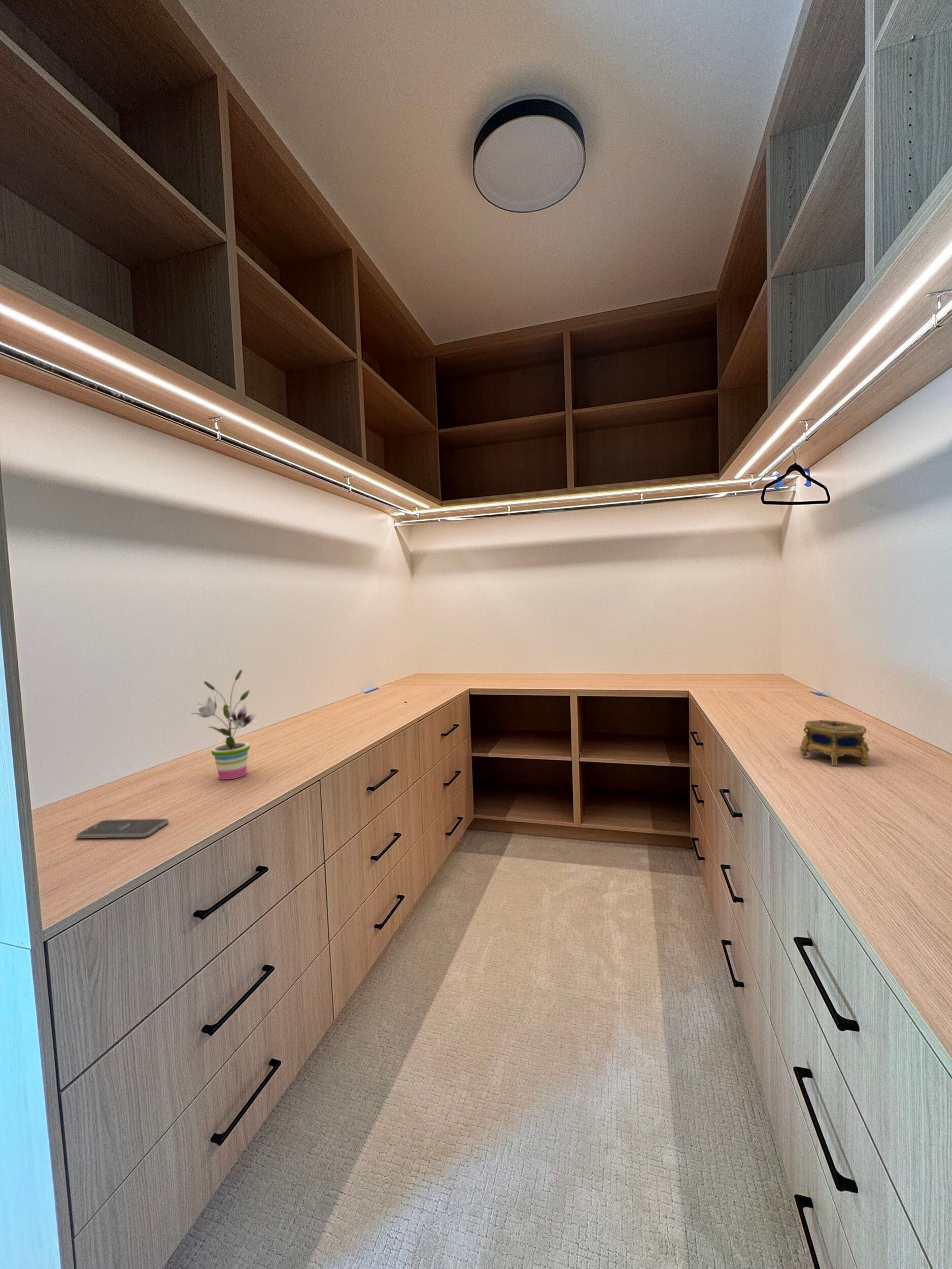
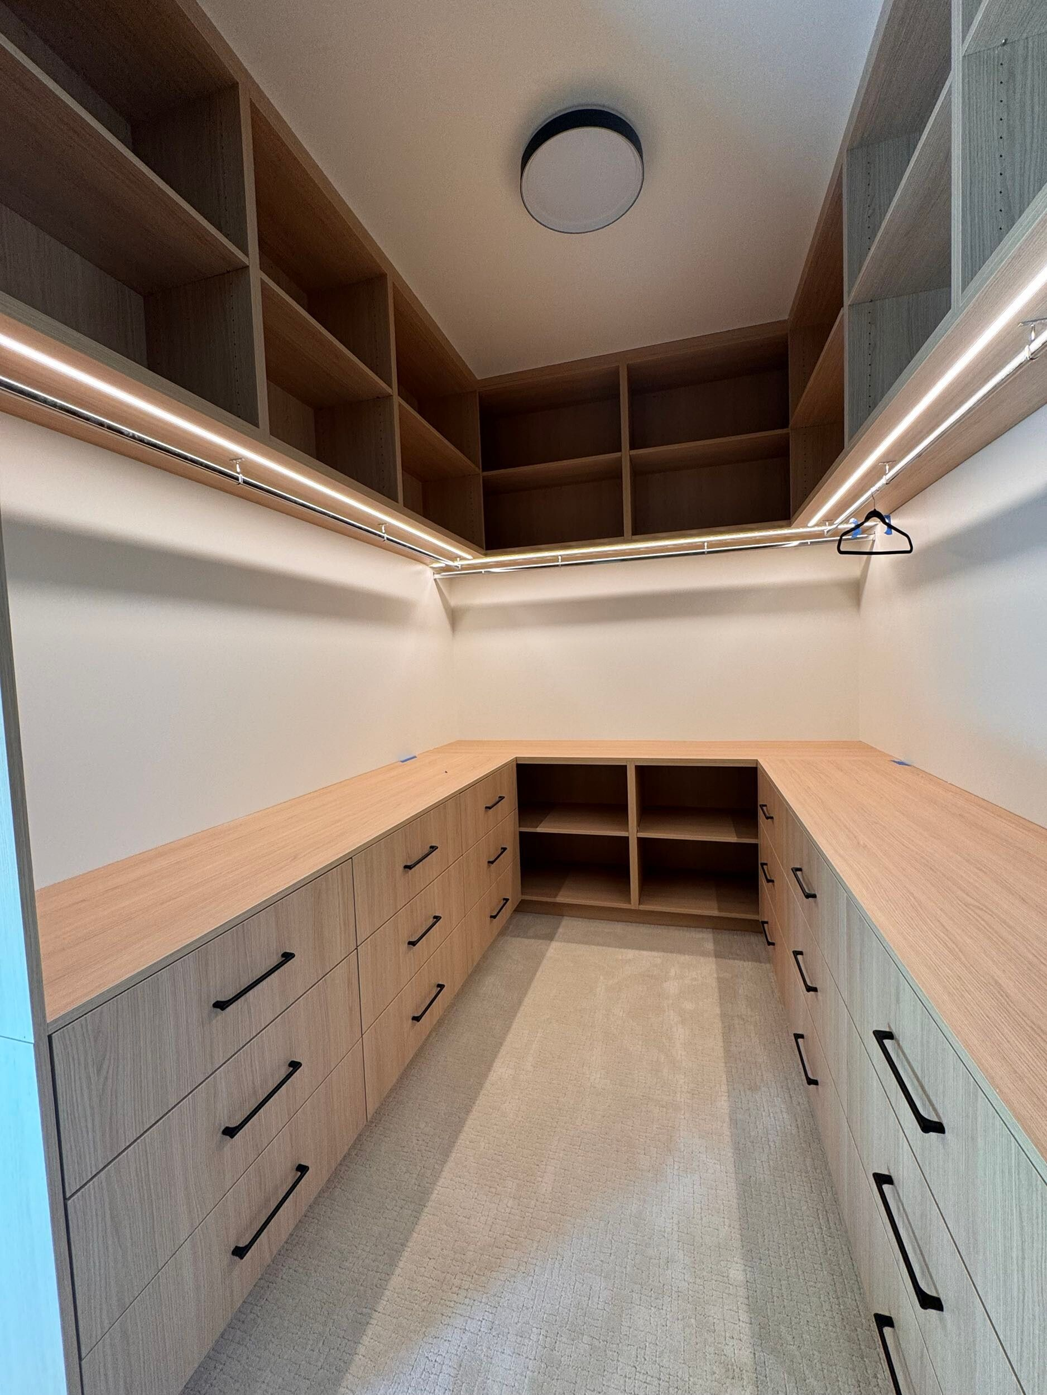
- potted plant [189,669,260,780]
- smartphone [76,818,169,839]
- clock [799,719,870,766]
